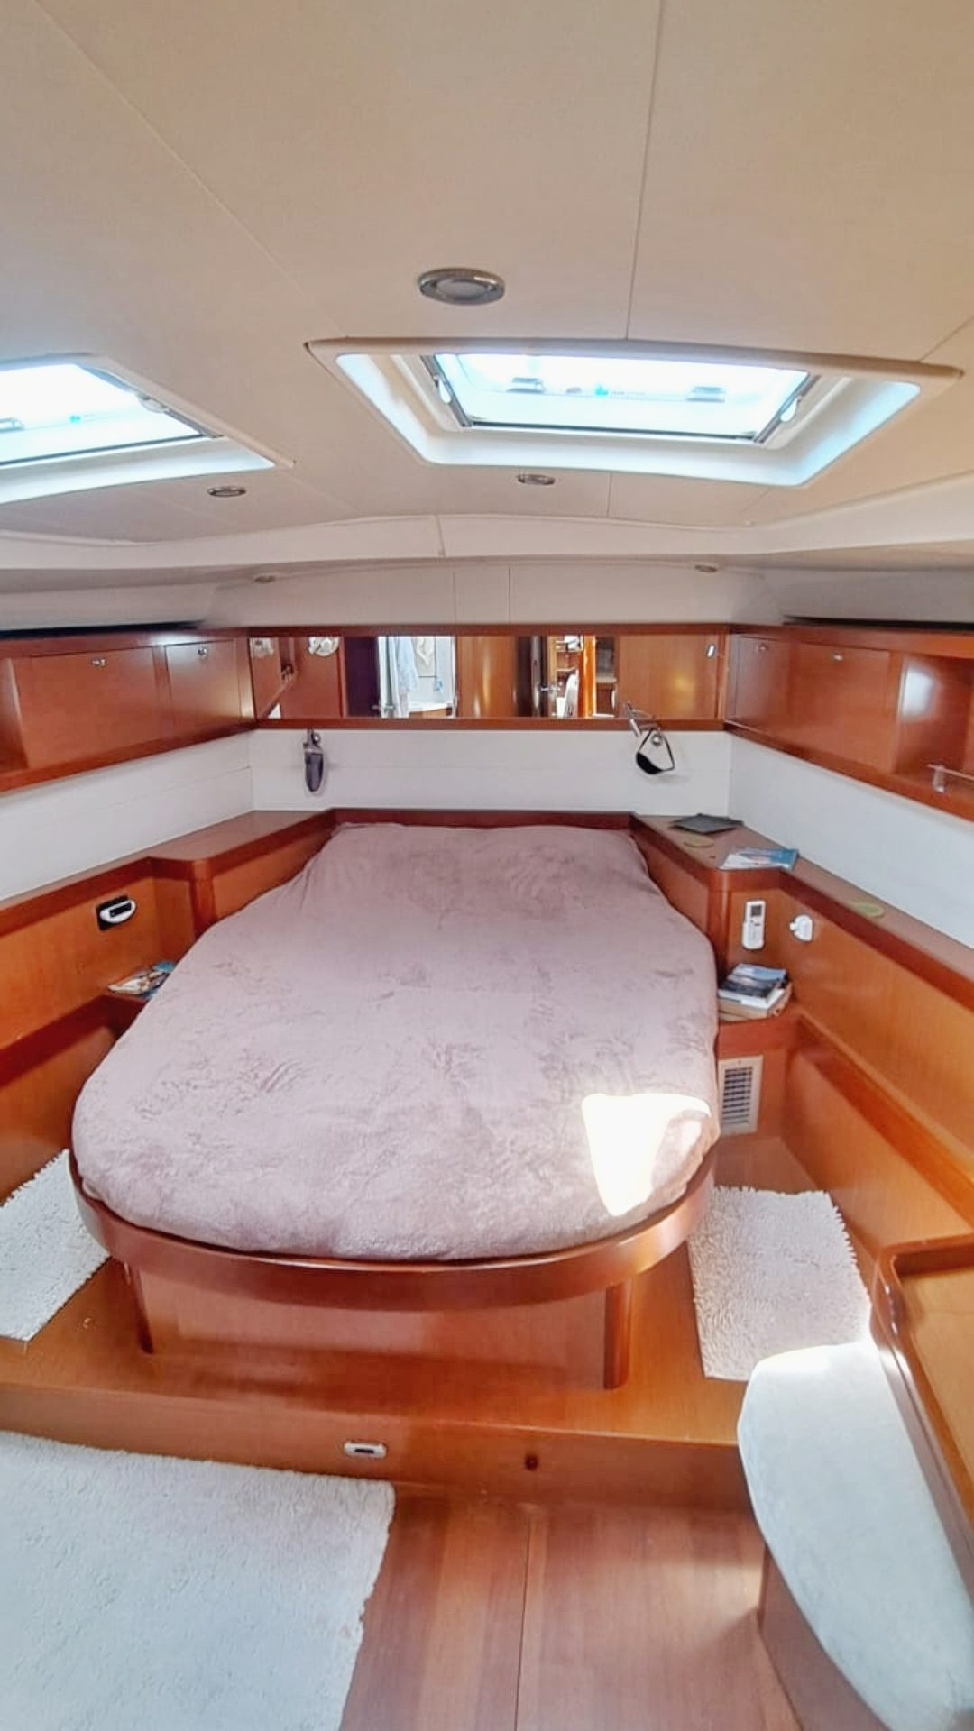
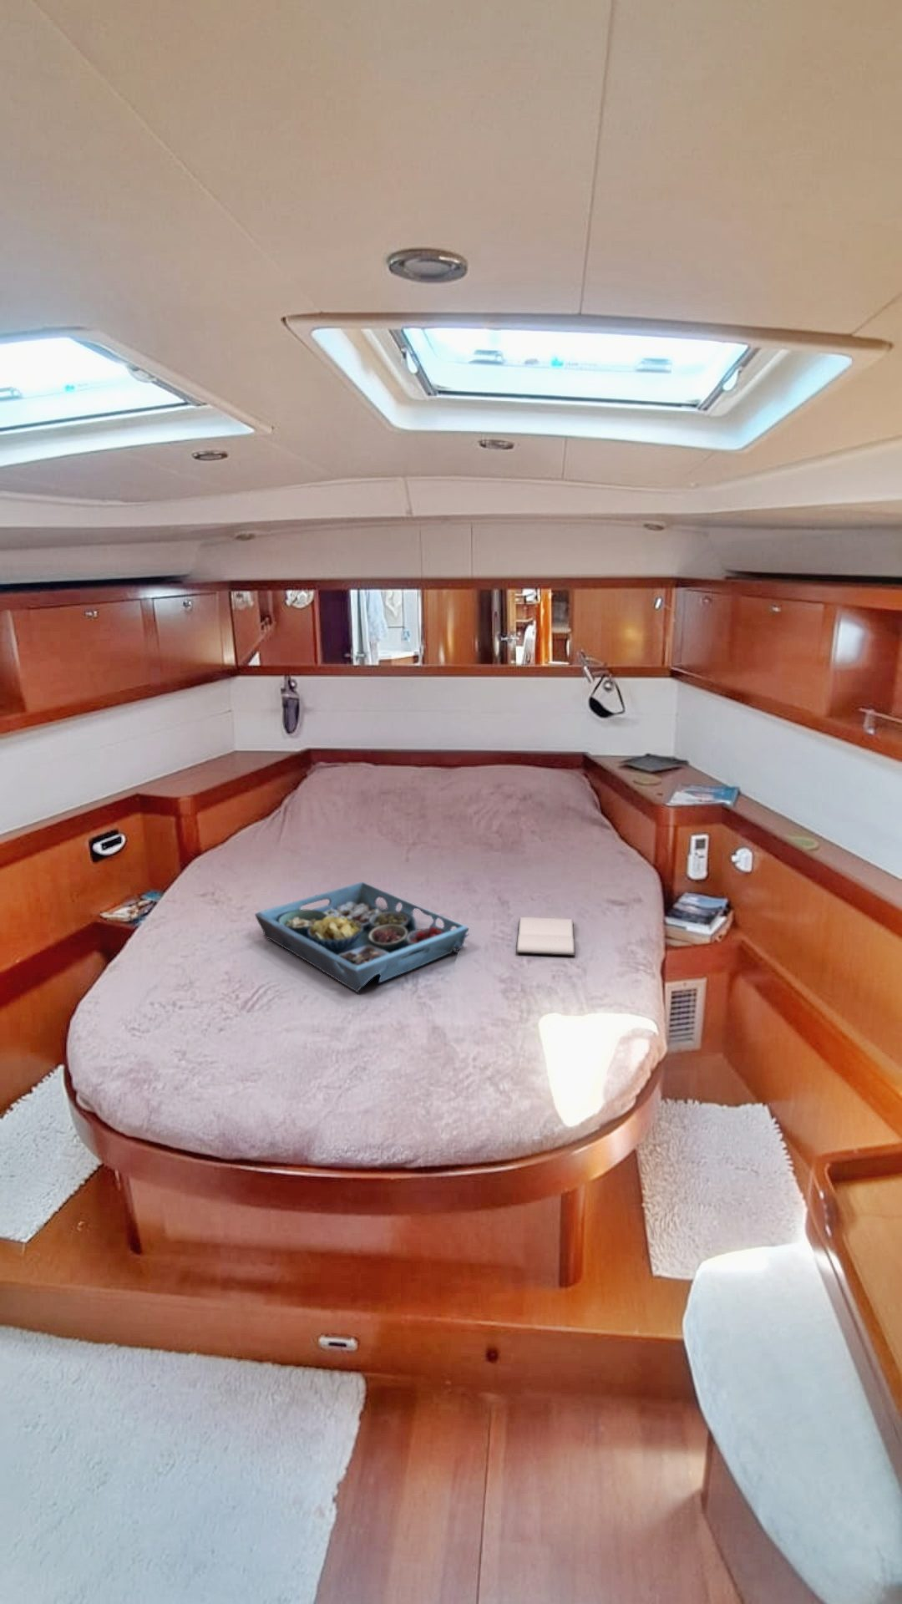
+ serving tray [254,881,470,994]
+ book [515,917,576,956]
